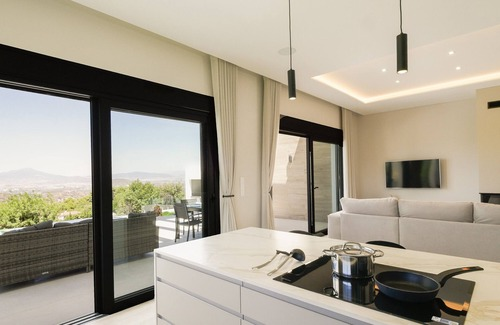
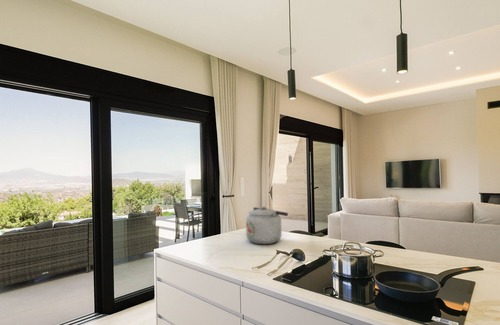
+ kettle [245,206,289,245]
